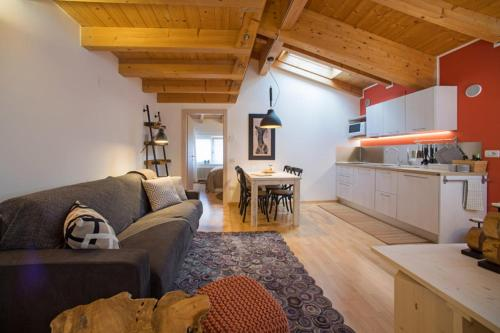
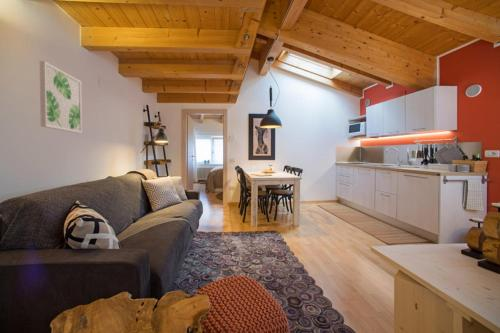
+ wall art [39,60,83,134]
